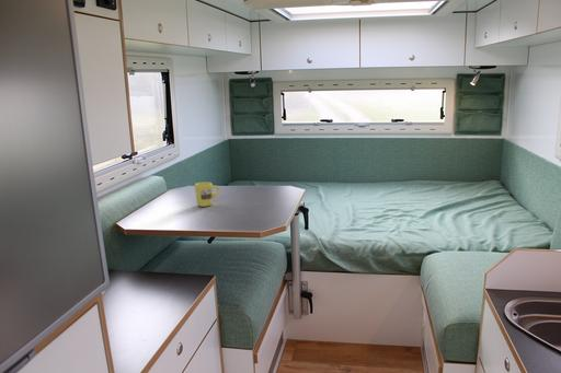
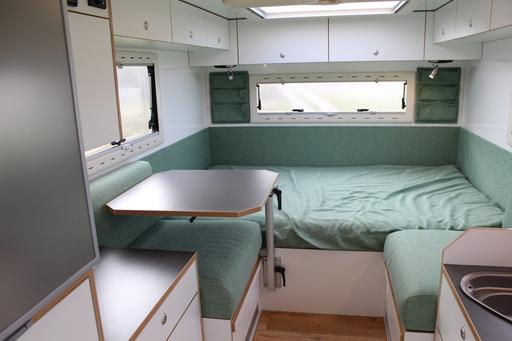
- mug [194,182,221,208]
